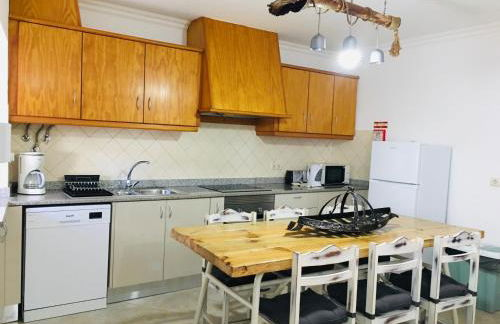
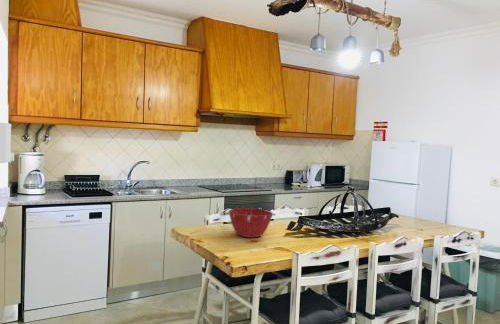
+ mixing bowl [227,207,274,239]
